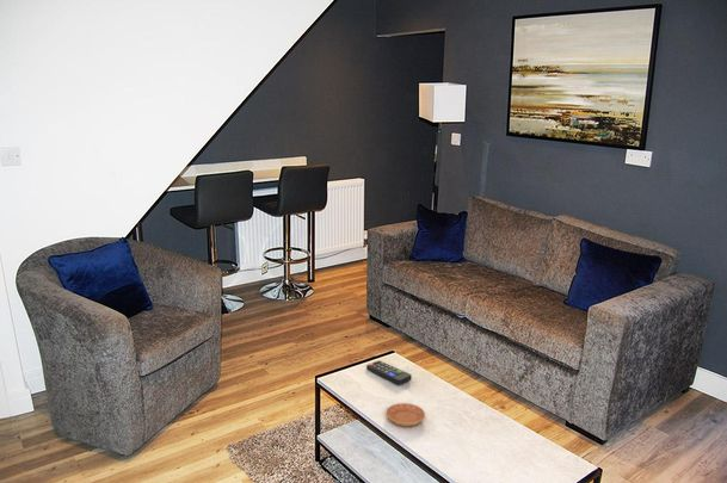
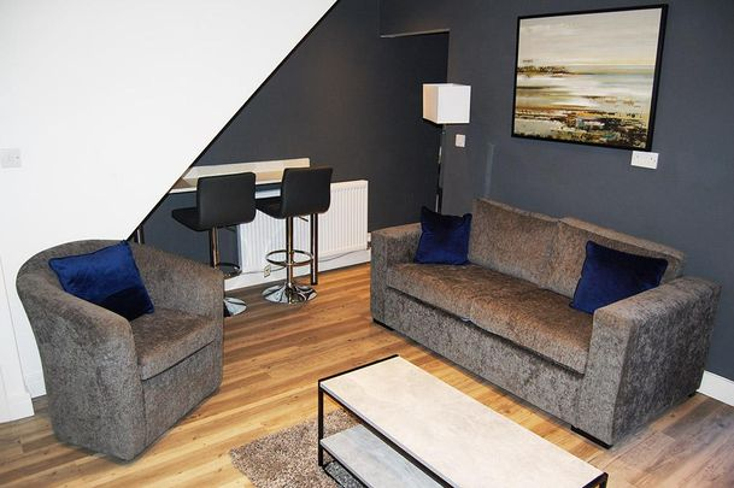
- remote control [365,360,413,385]
- saucer [386,402,426,428]
